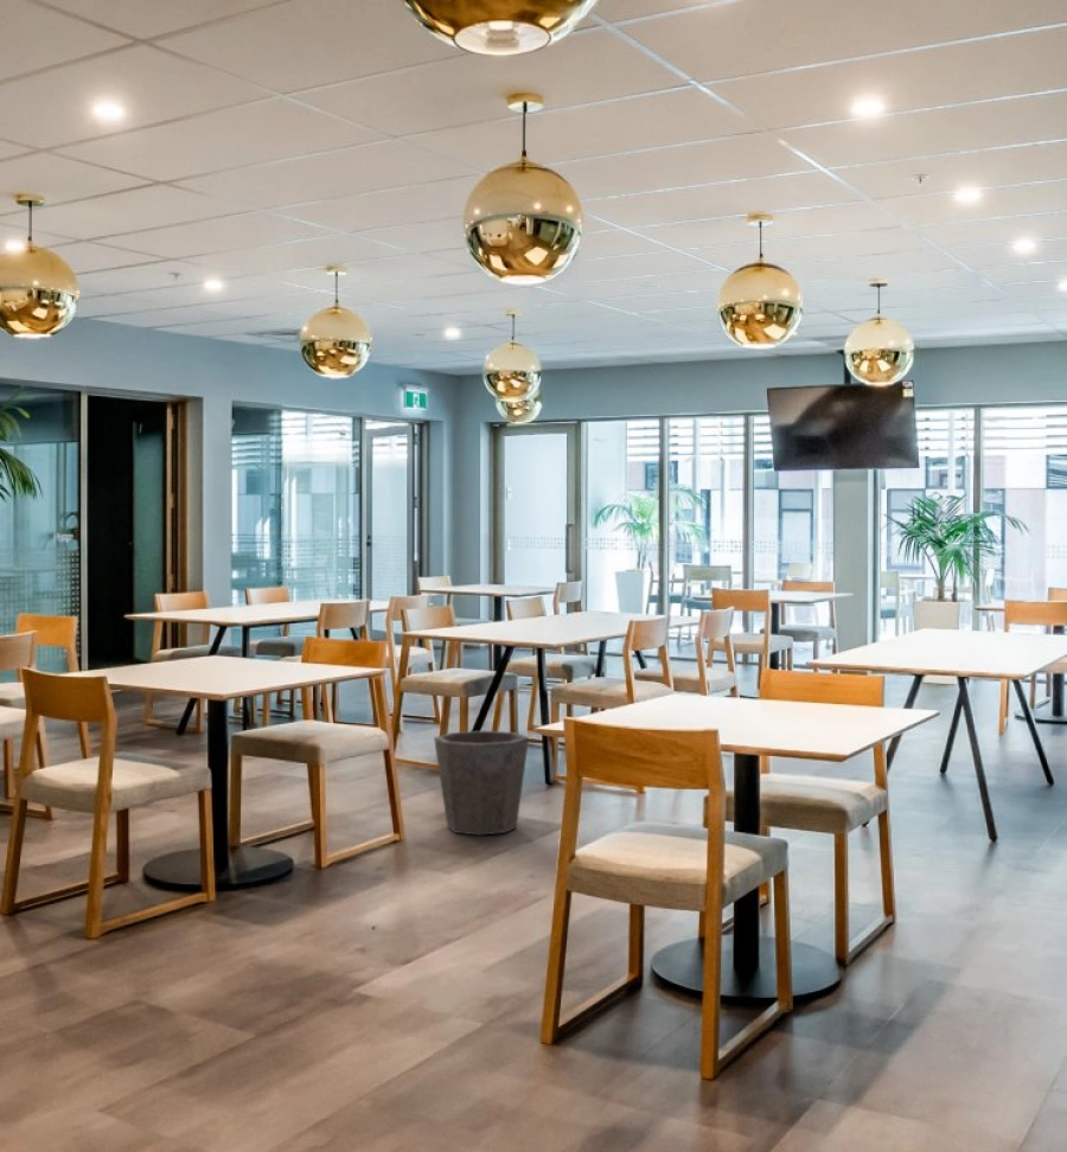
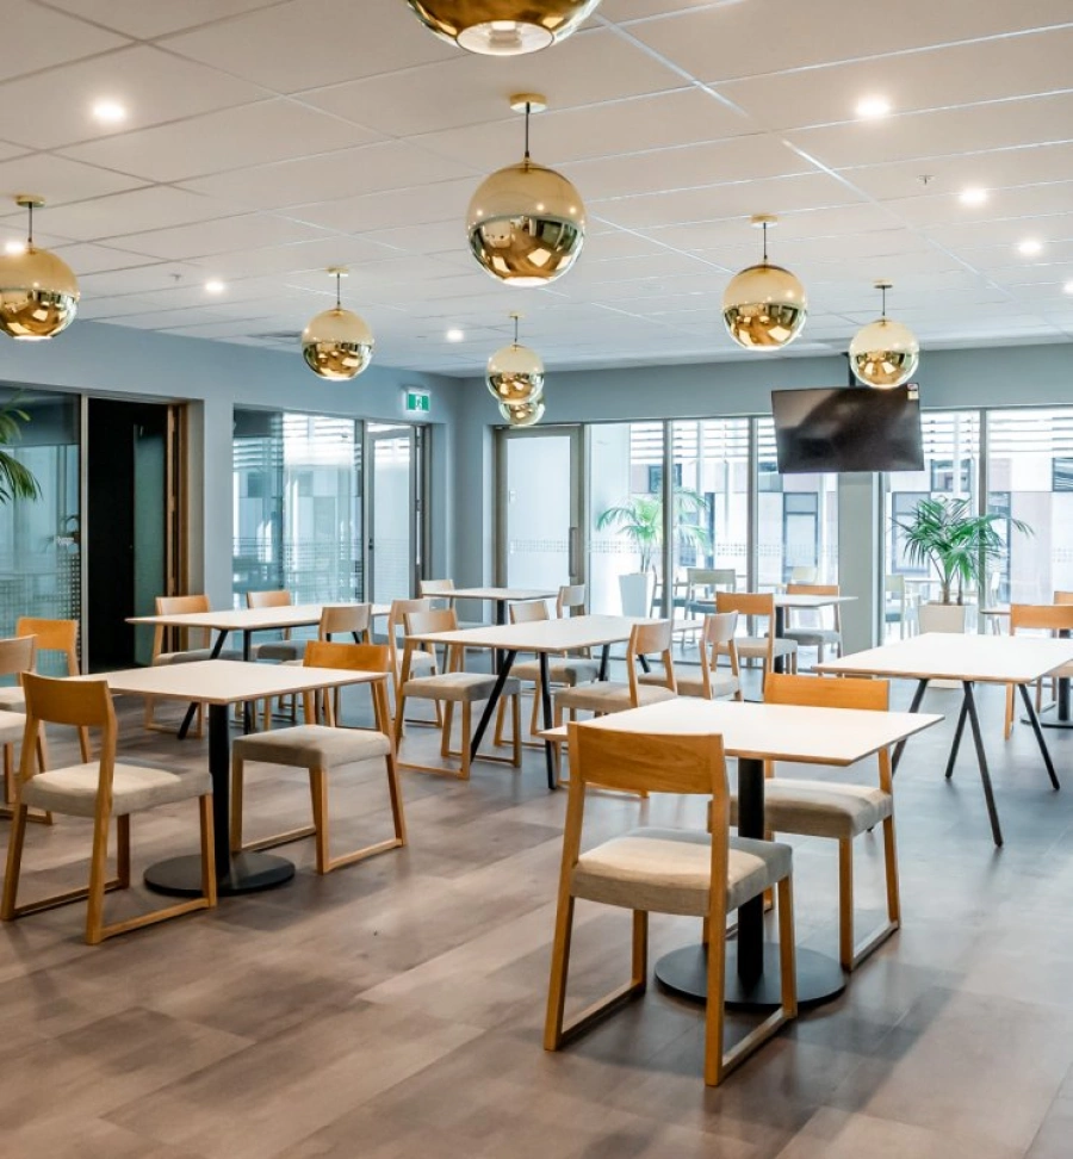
- waste bin [433,730,530,837]
